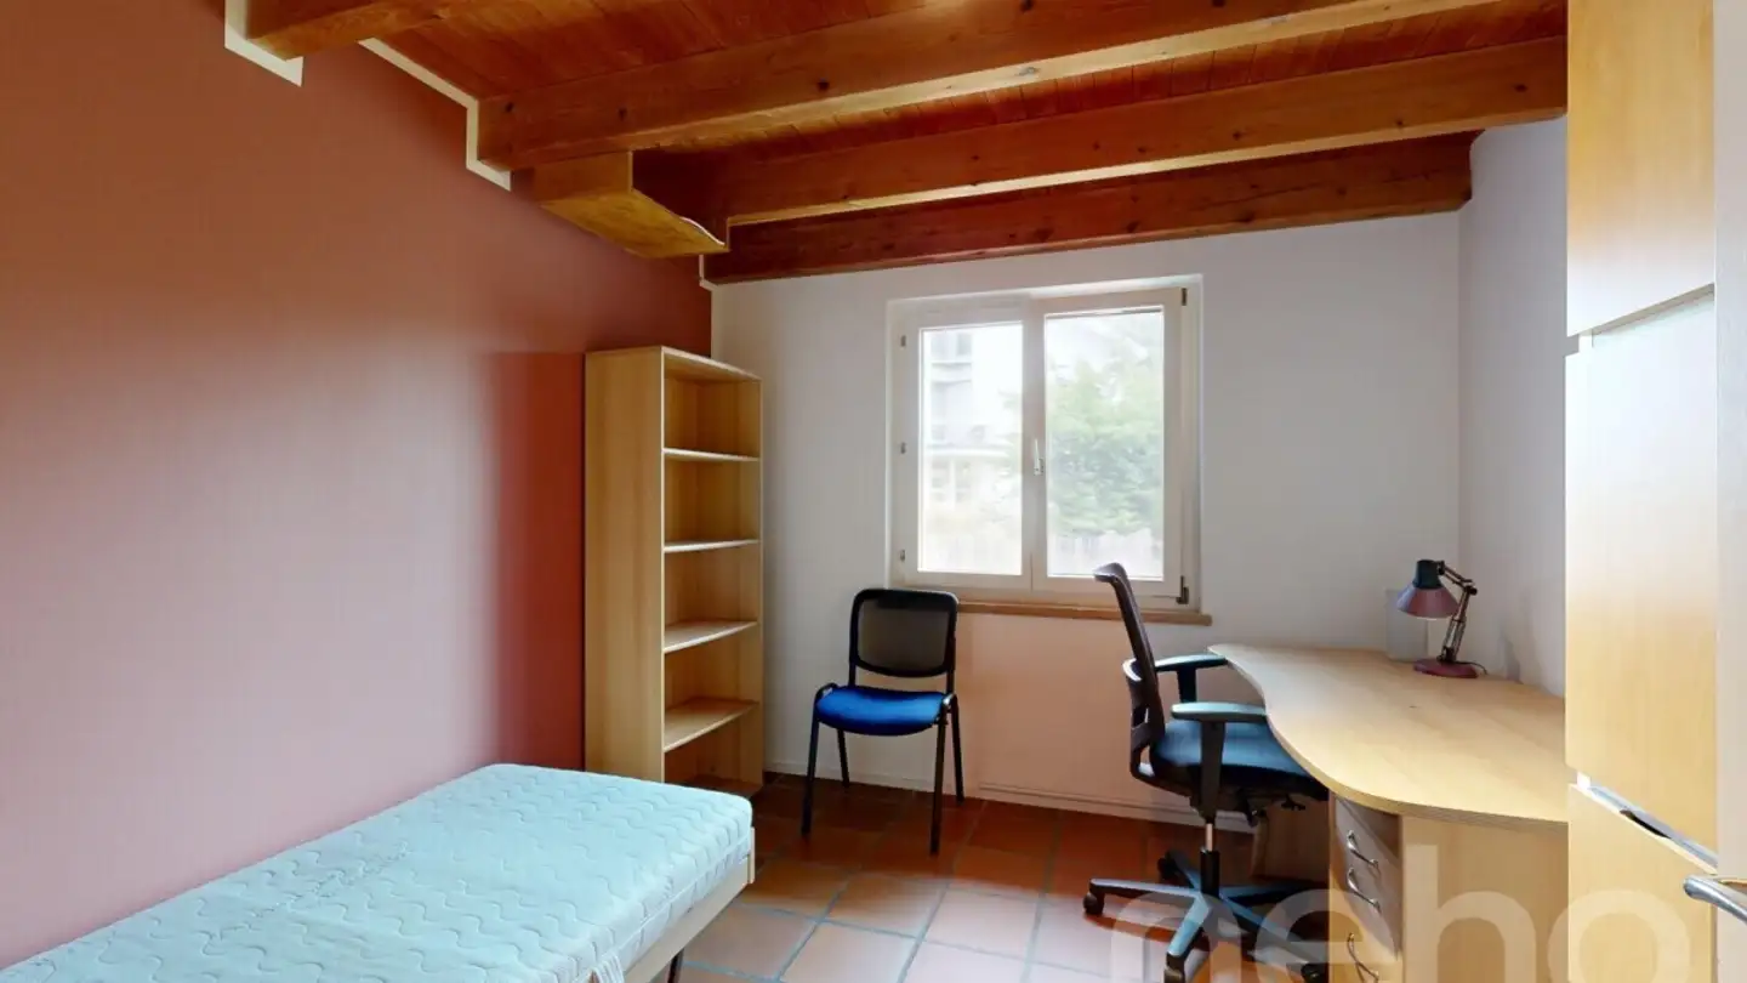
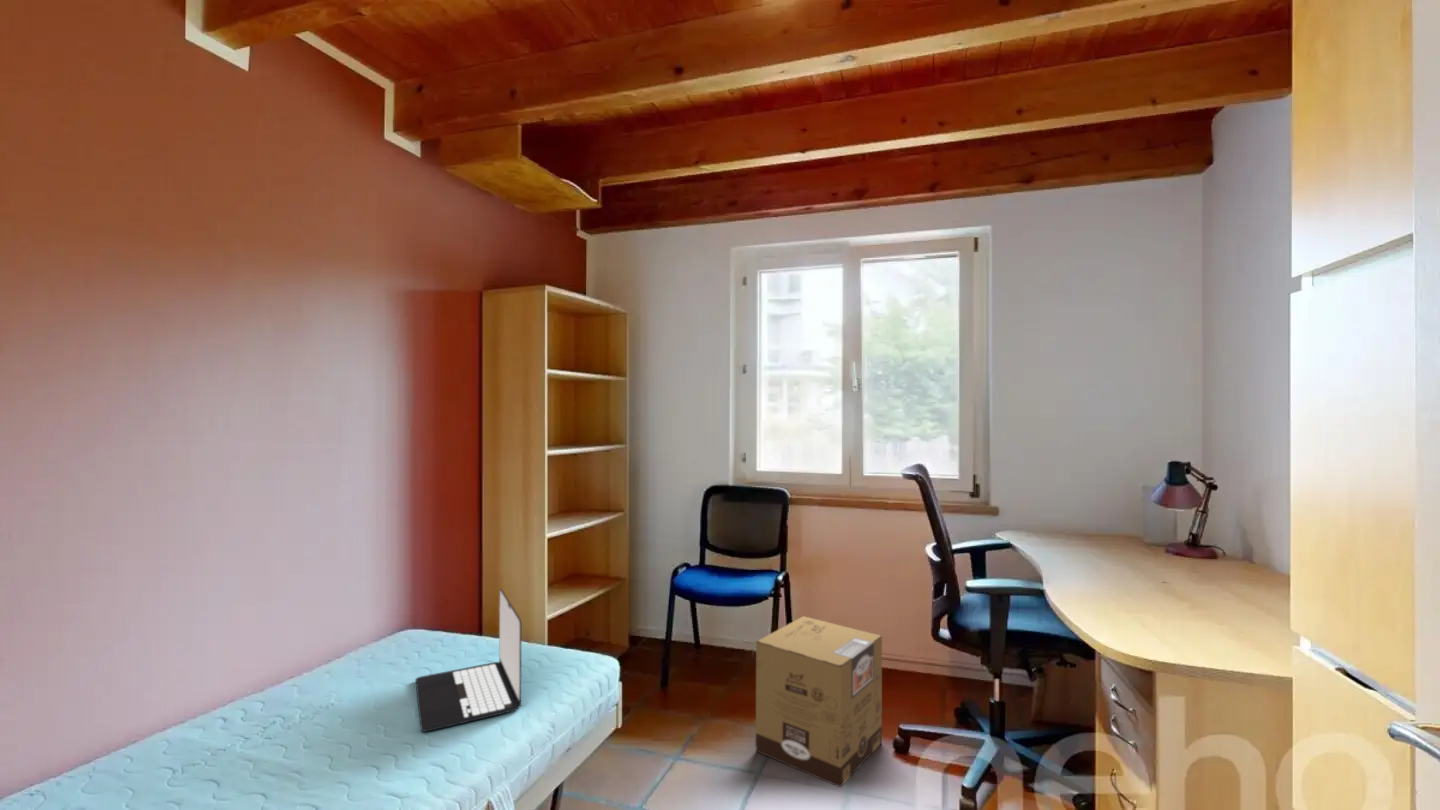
+ laptop [414,588,522,733]
+ cardboard box [755,615,883,788]
